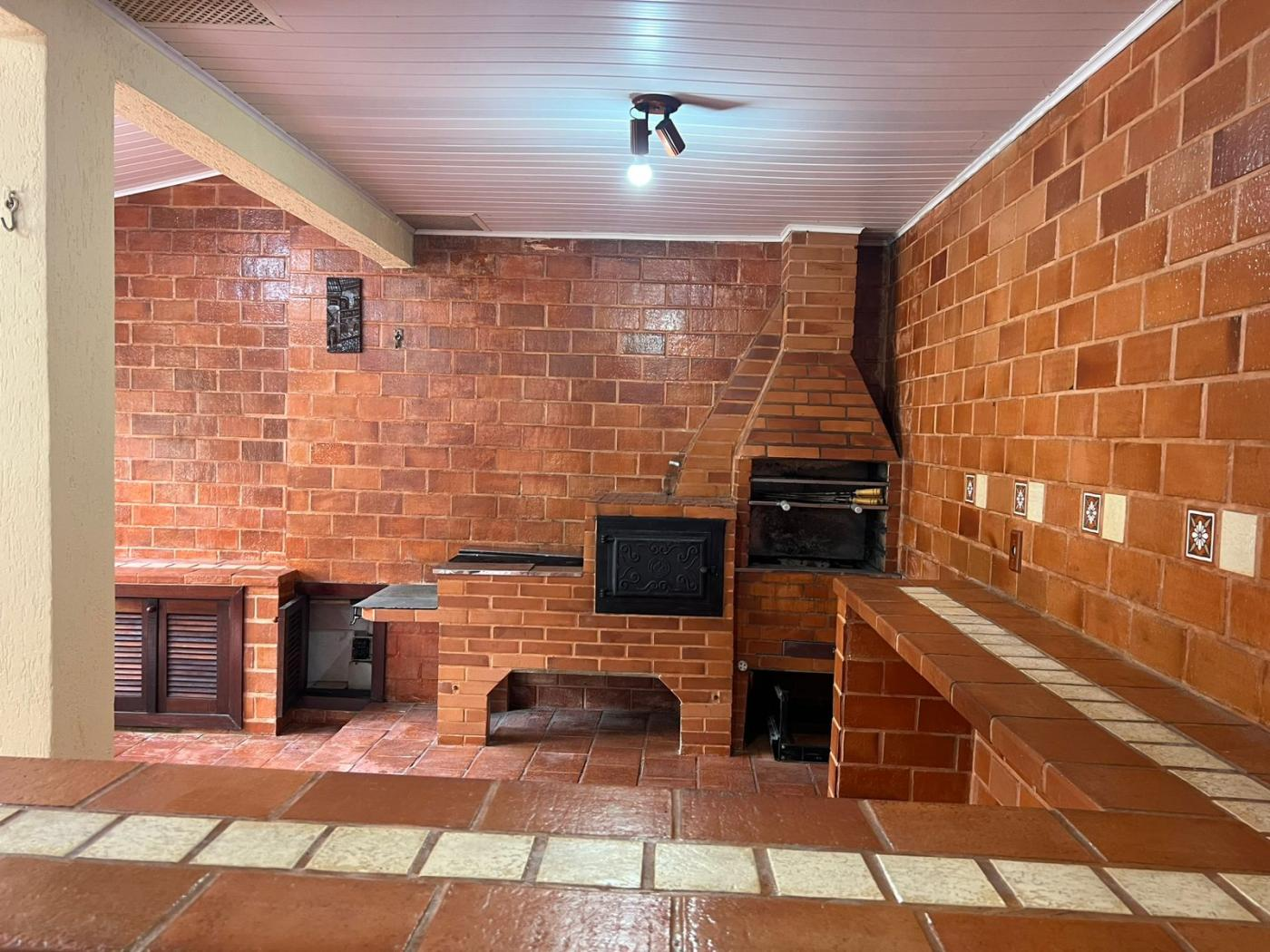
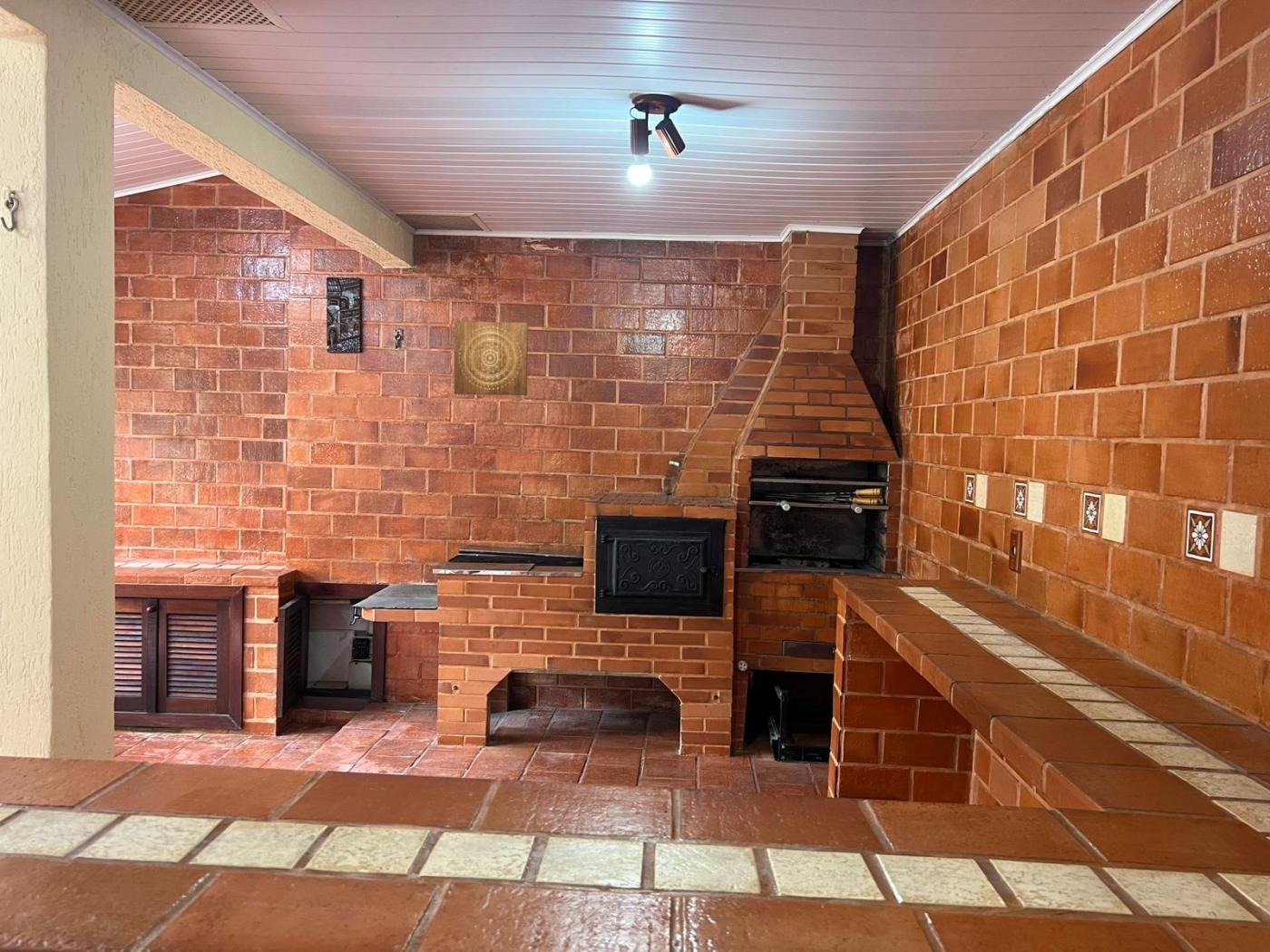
+ wall art [454,321,529,396]
